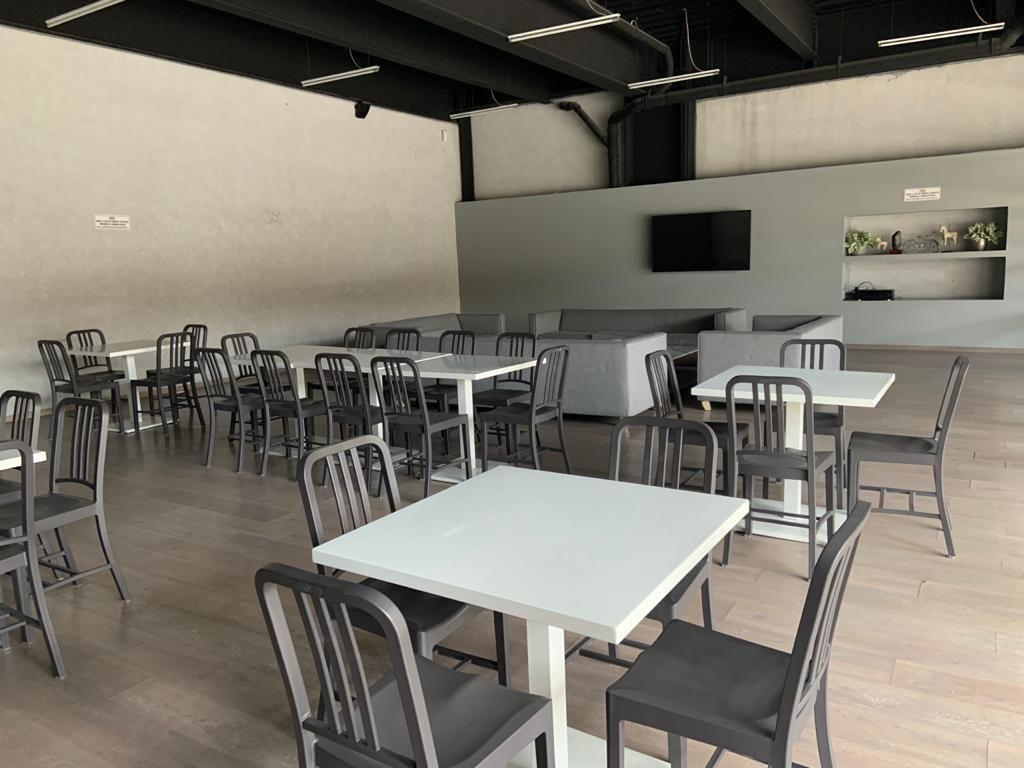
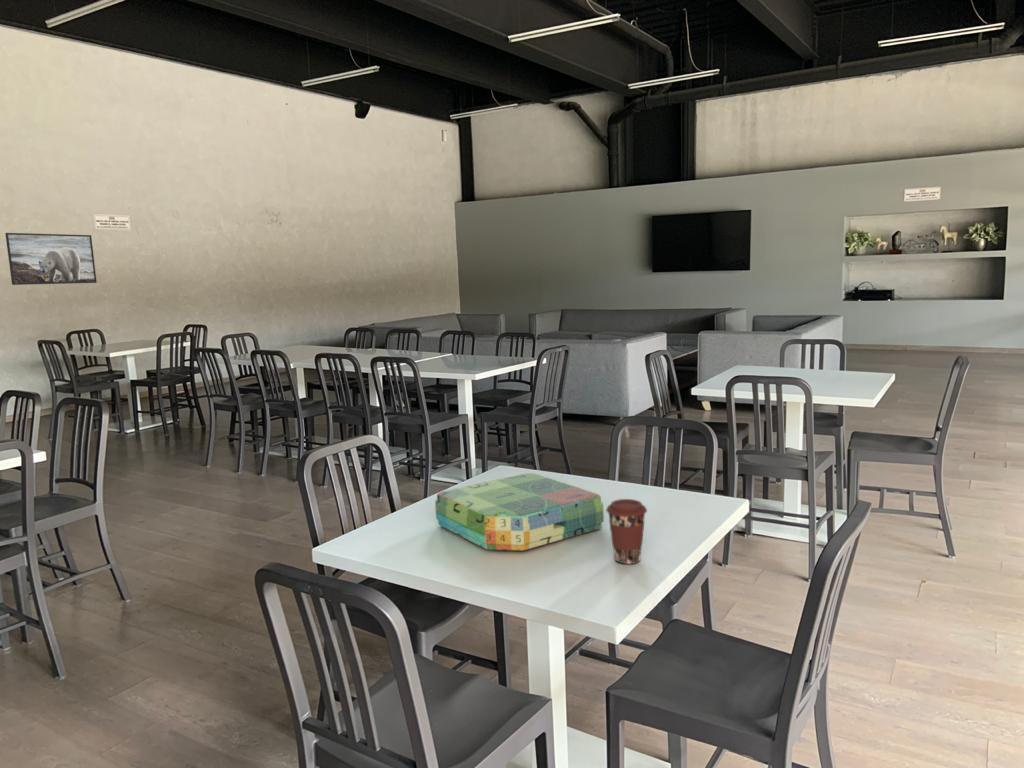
+ coffee cup [605,498,648,565]
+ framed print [4,232,98,286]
+ board game [434,472,605,552]
